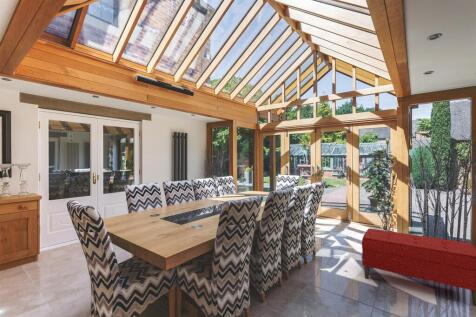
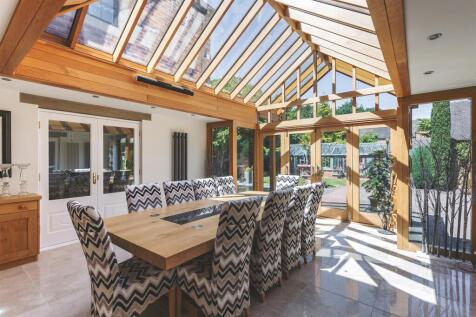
- bench [361,227,476,307]
